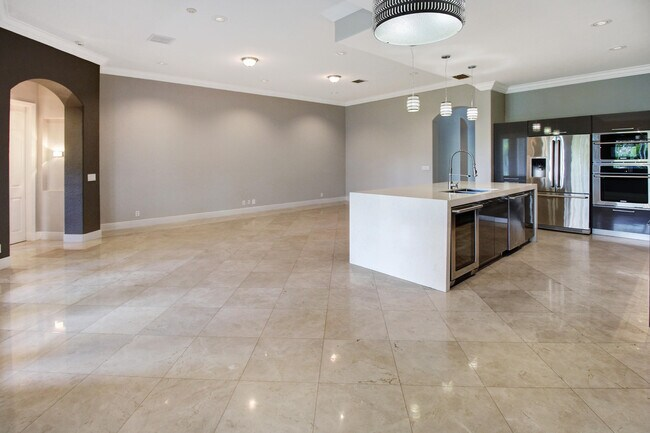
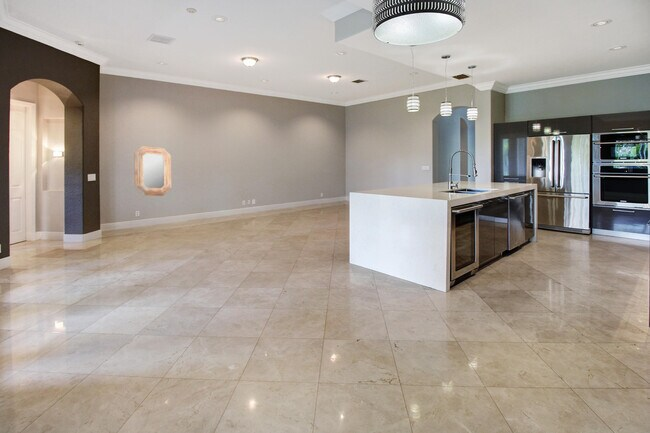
+ home mirror [133,145,172,197]
